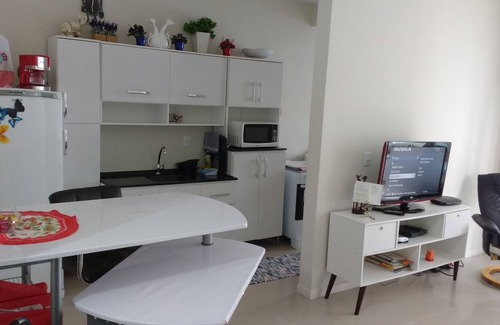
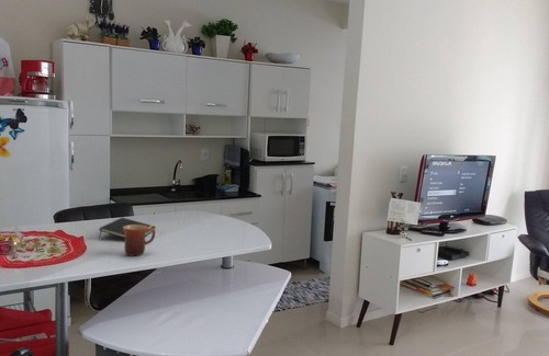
+ notepad [98,217,157,240]
+ mug [123,225,156,256]
